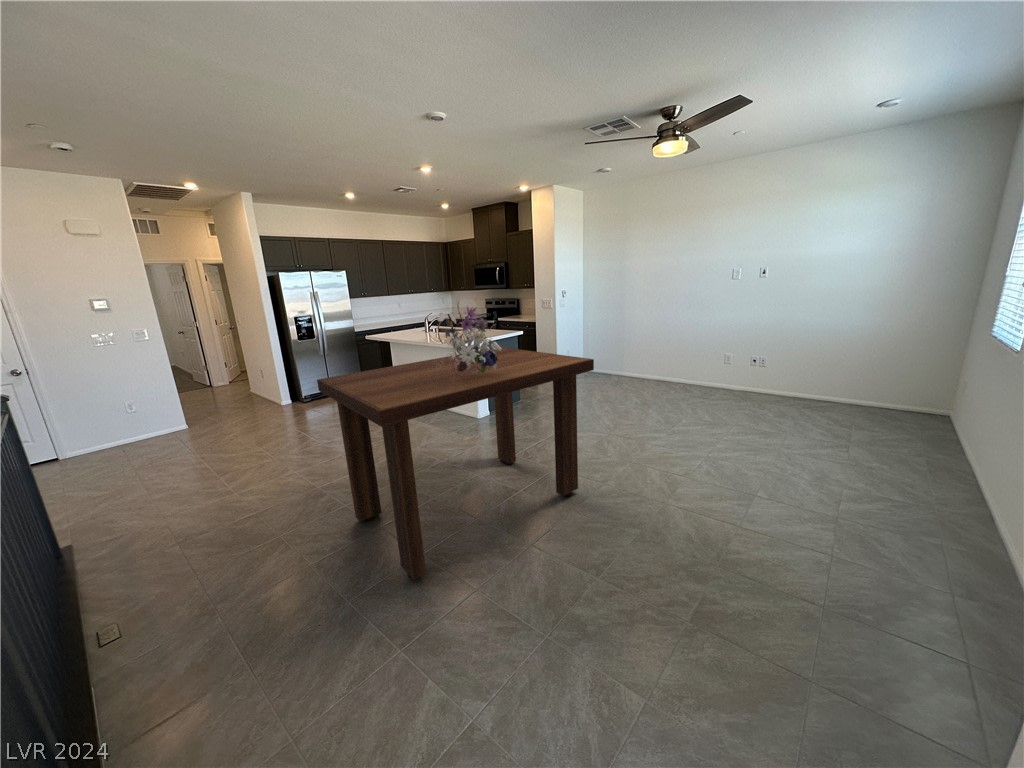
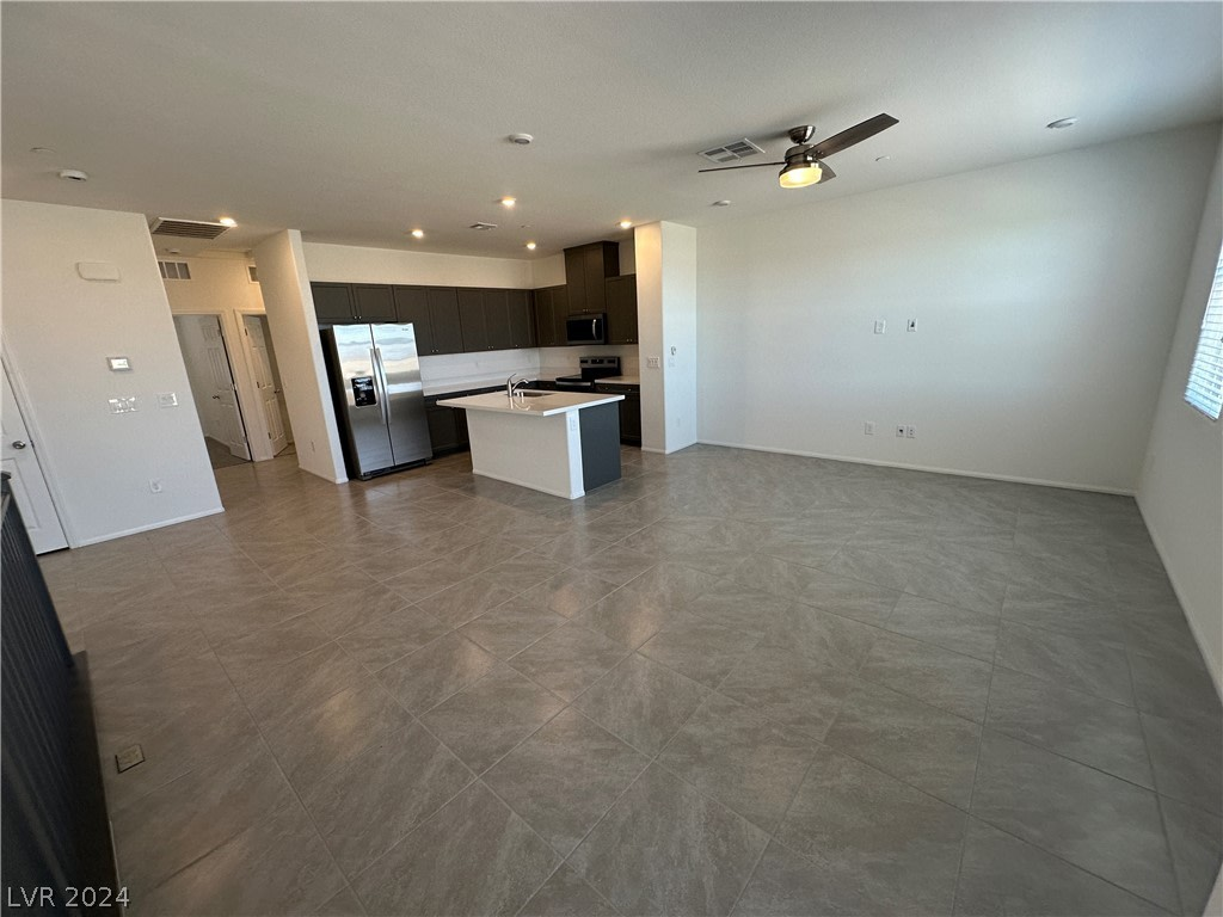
- dining table [316,346,595,581]
- bouquet [430,297,502,380]
